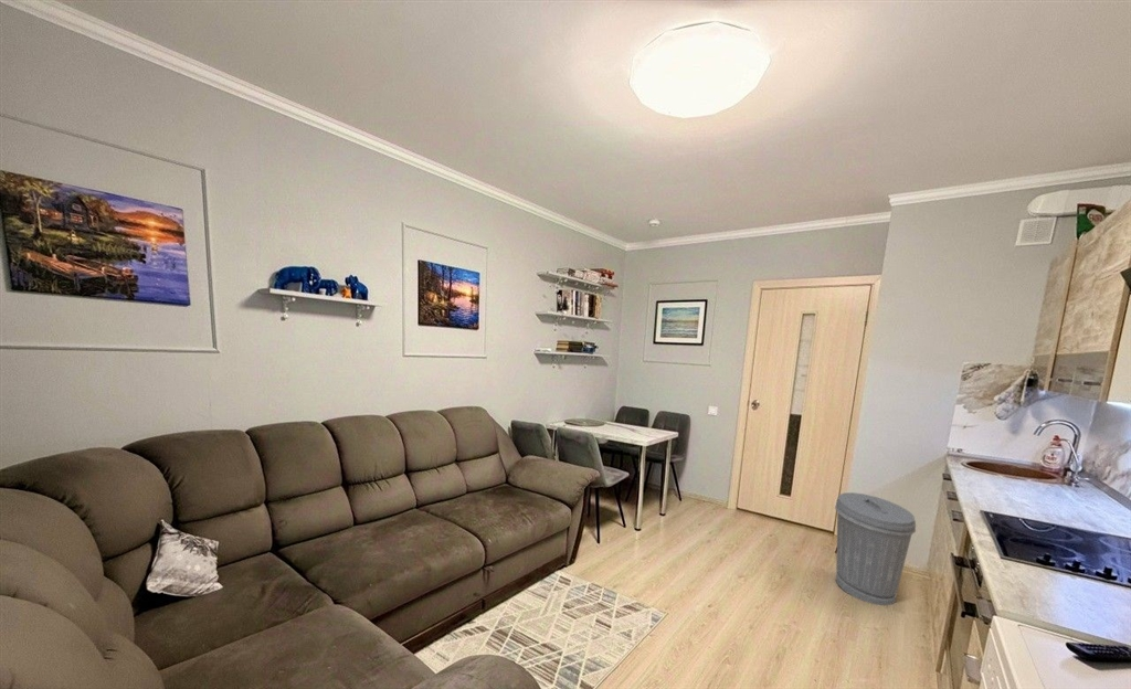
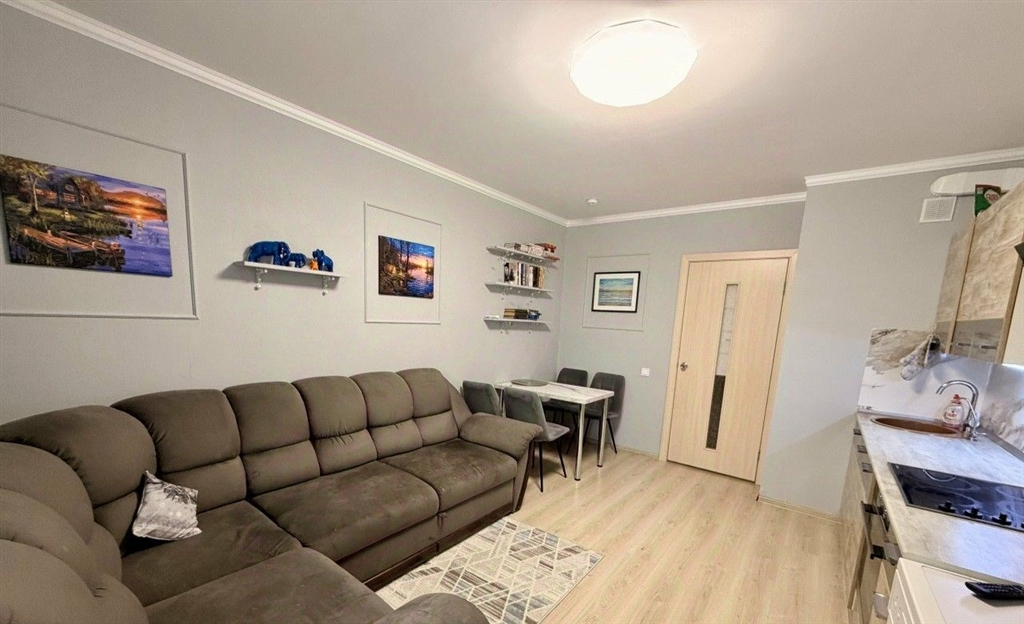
- trash can [834,491,917,606]
